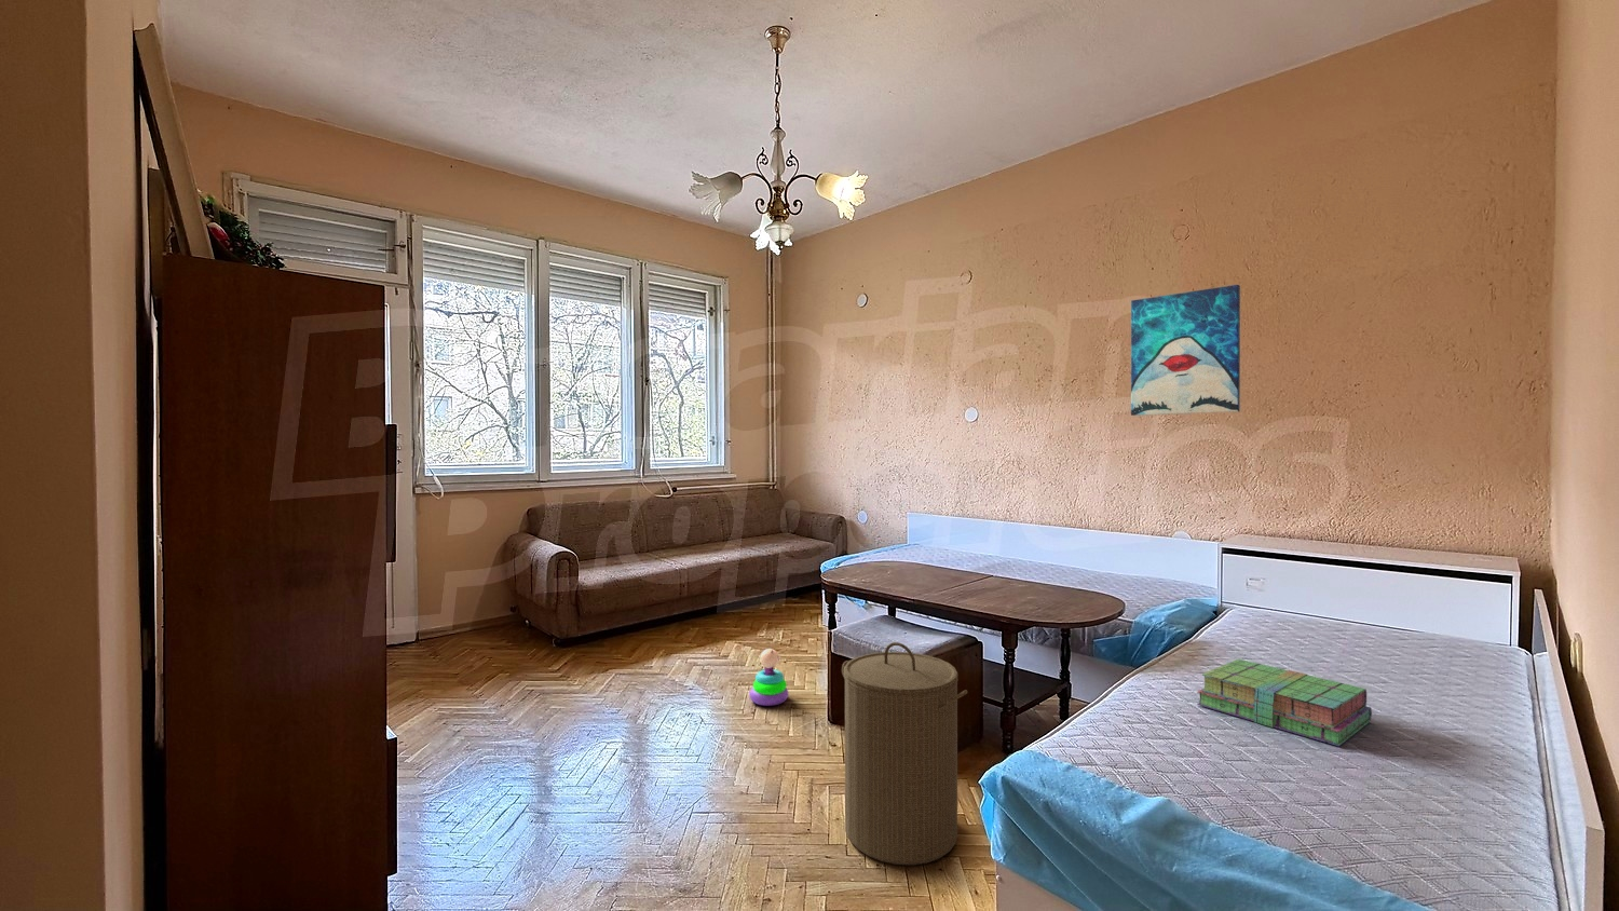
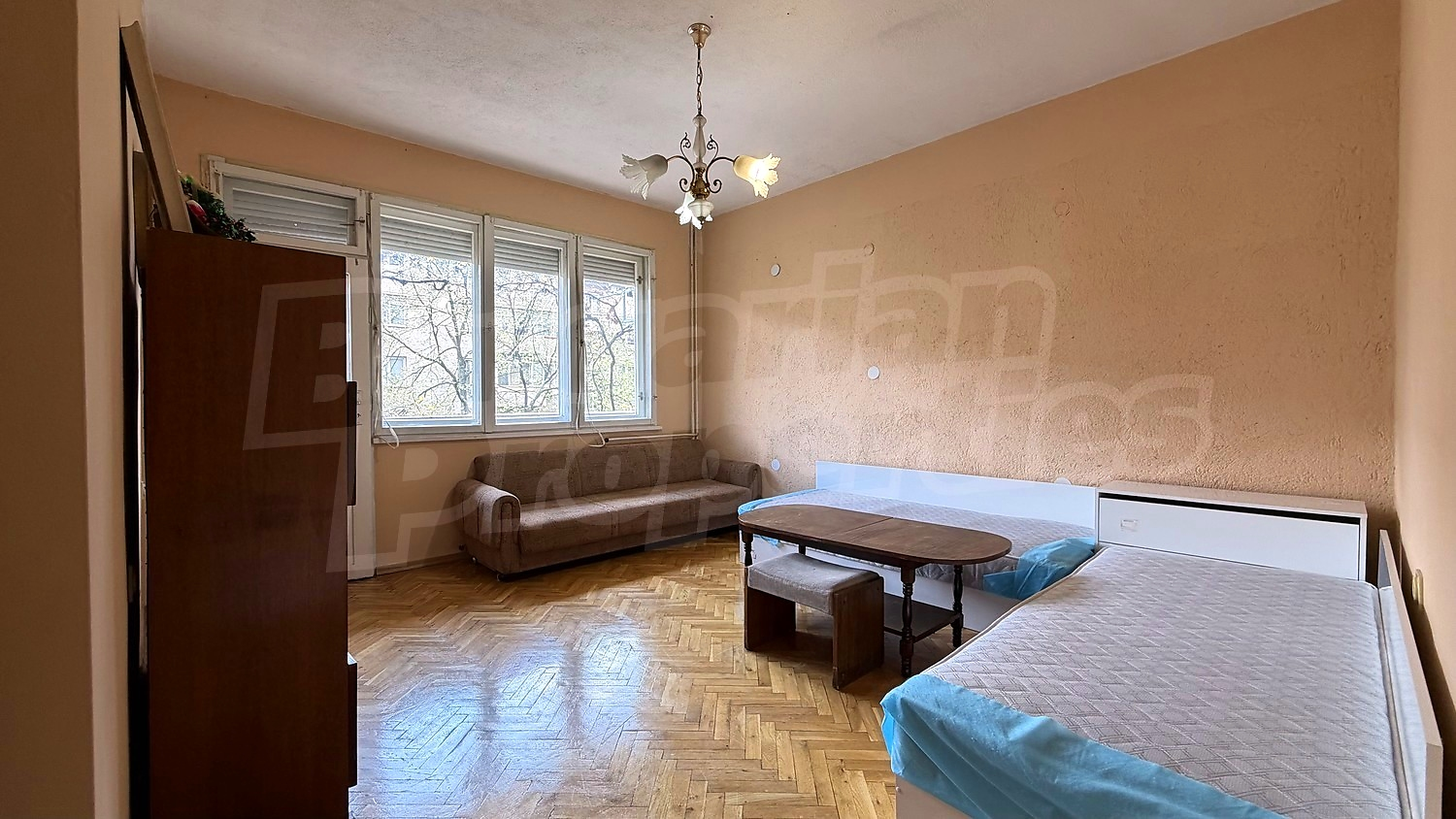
- laundry hamper [841,641,969,865]
- wall art [1130,284,1241,417]
- stacking toy [748,647,789,707]
- stack of books [1195,659,1373,747]
